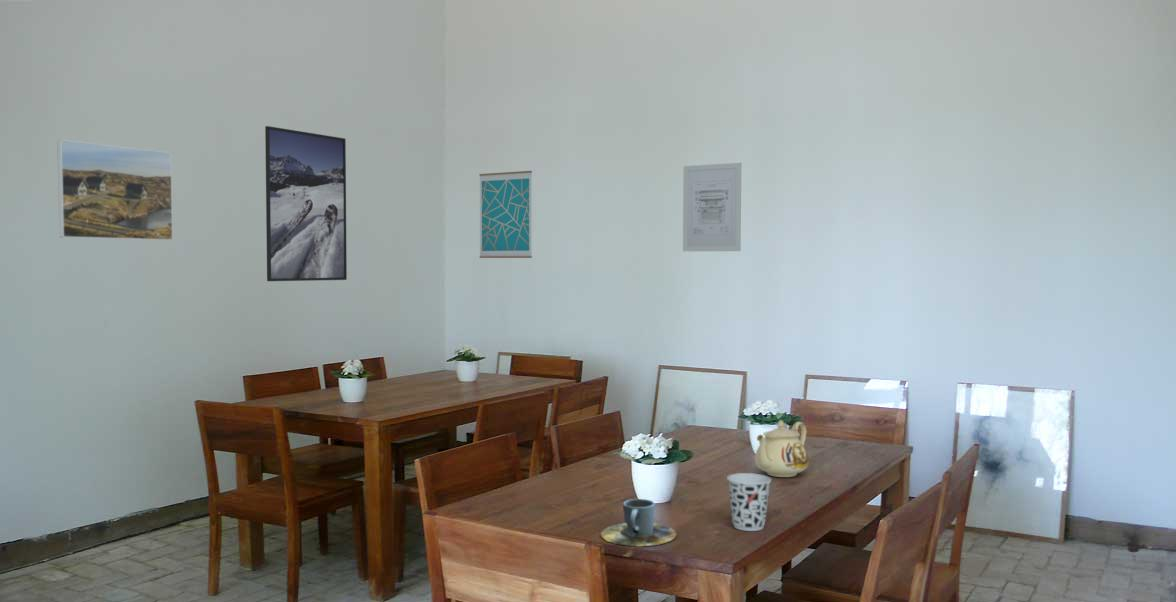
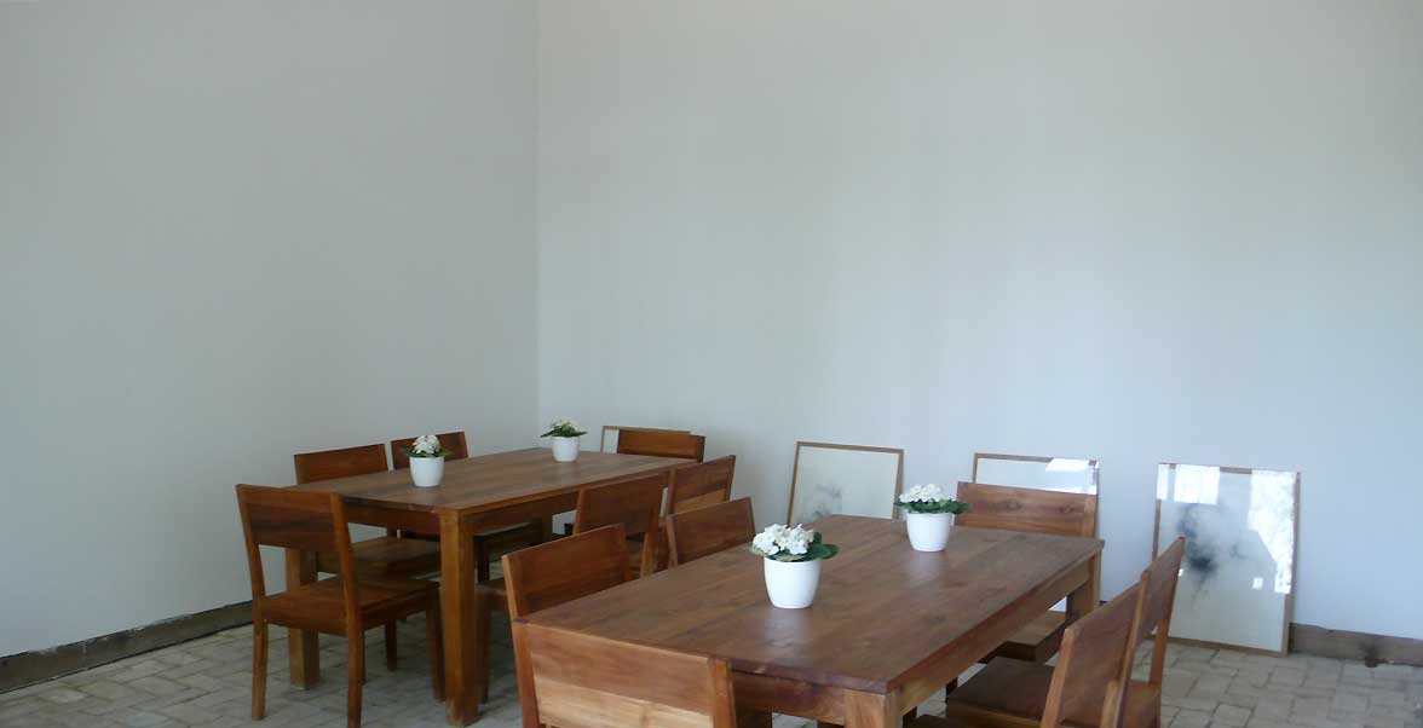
- wall art [682,162,742,252]
- teapot [754,419,810,478]
- wall art [478,170,533,259]
- cup [600,498,677,547]
- cup [726,472,772,532]
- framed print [264,125,348,282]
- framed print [56,138,174,241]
